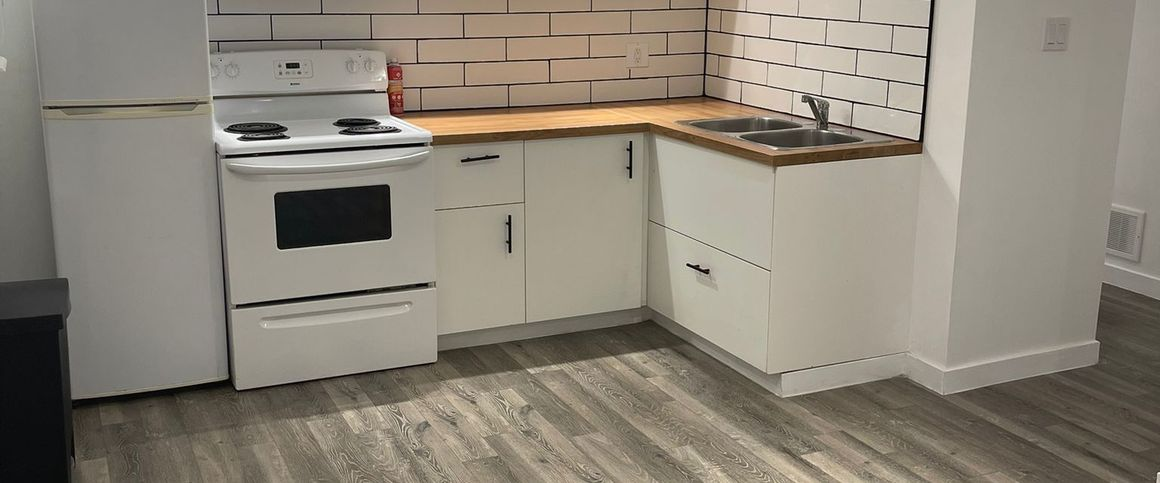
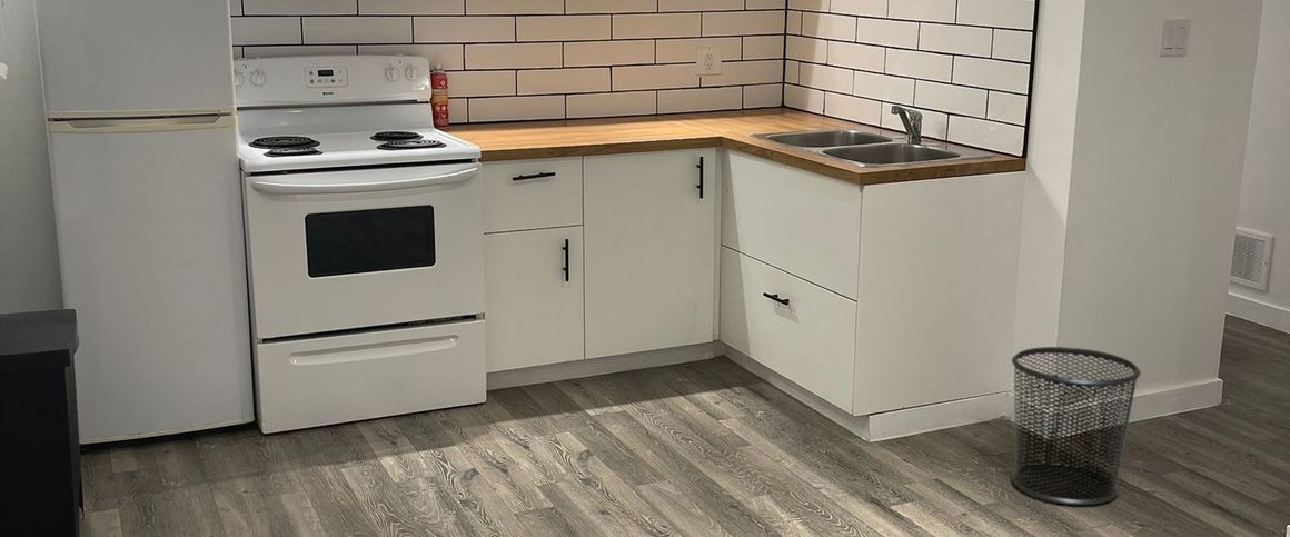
+ waste bin [1011,346,1142,506]
